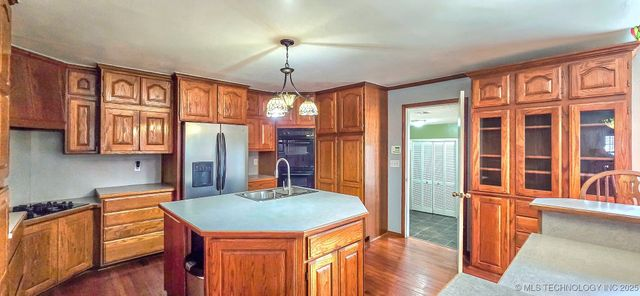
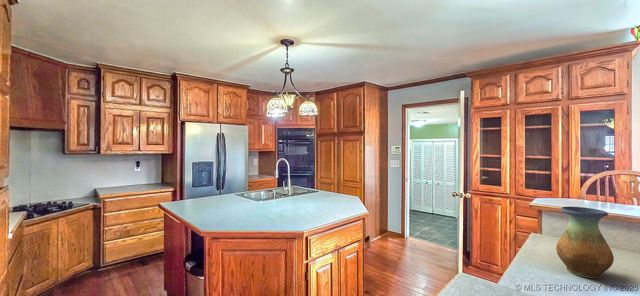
+ vase [555,205,615,279]
